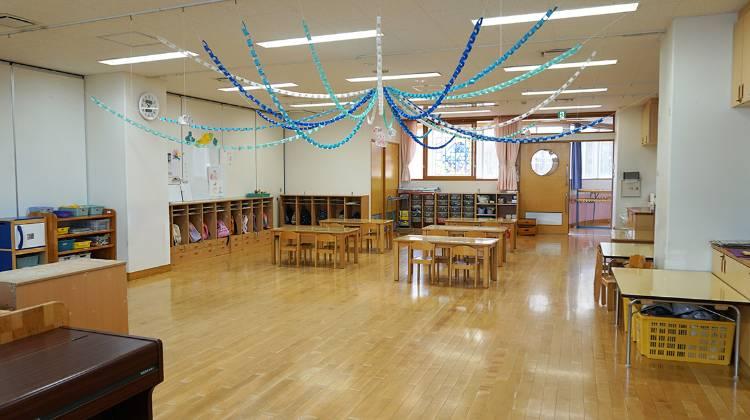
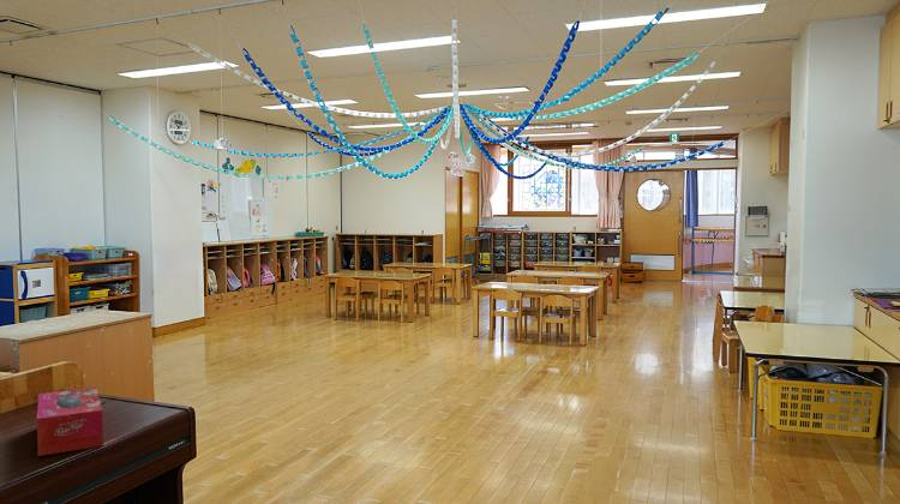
+ tissue box [36,386,104,457]
